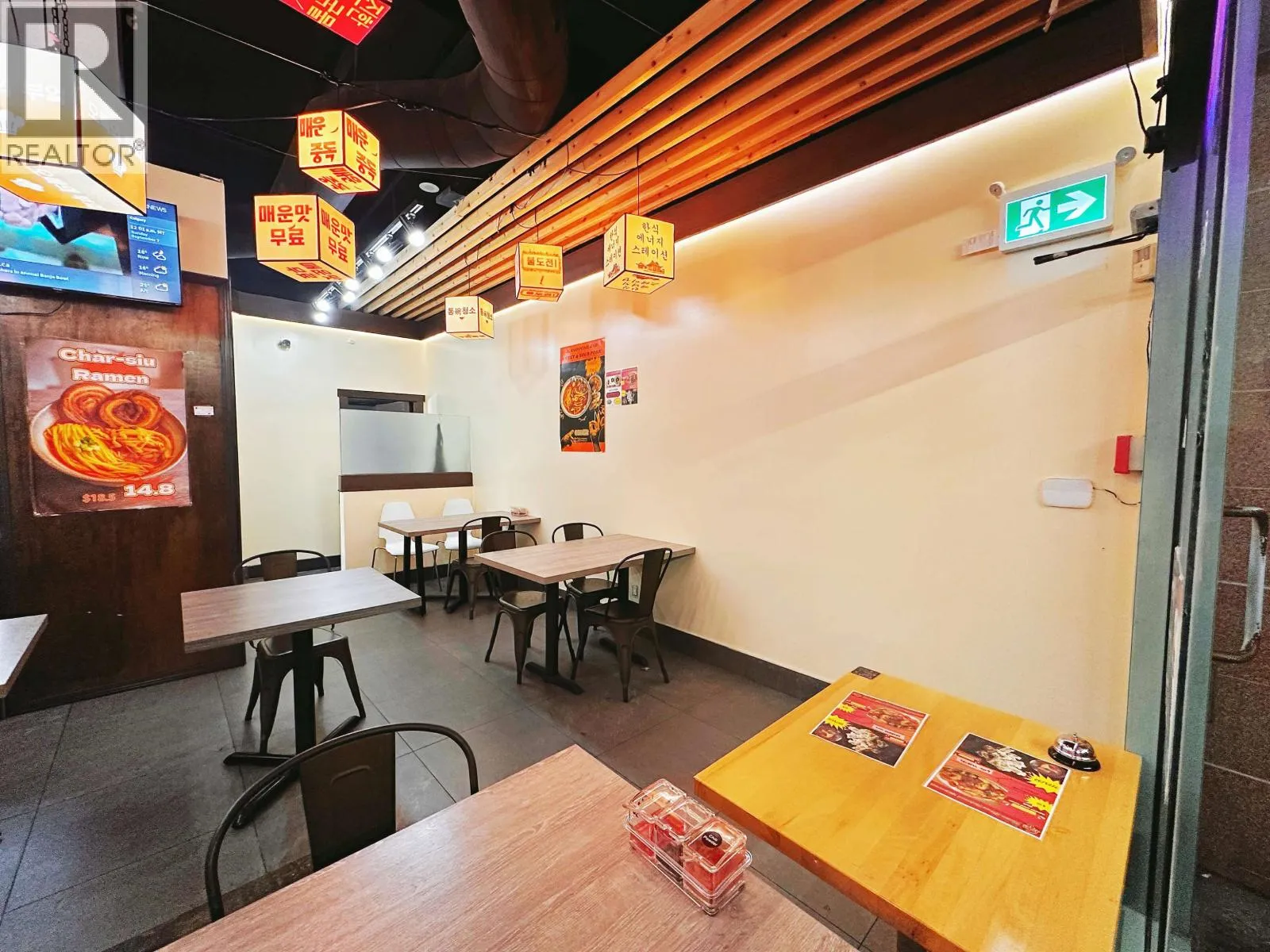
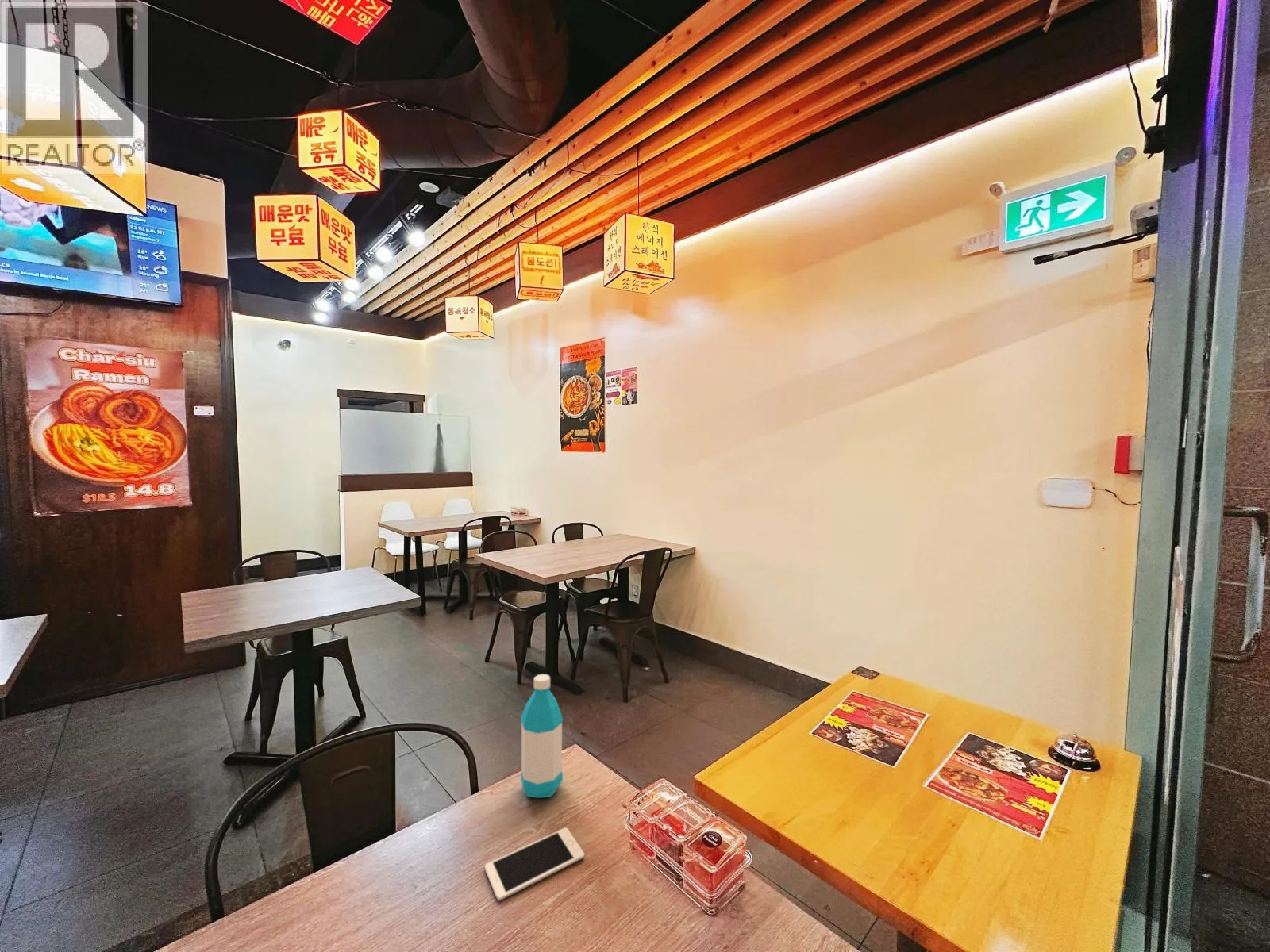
+ water bottle [520,674,564,799]
+ cell phone [484,827,585,901]
